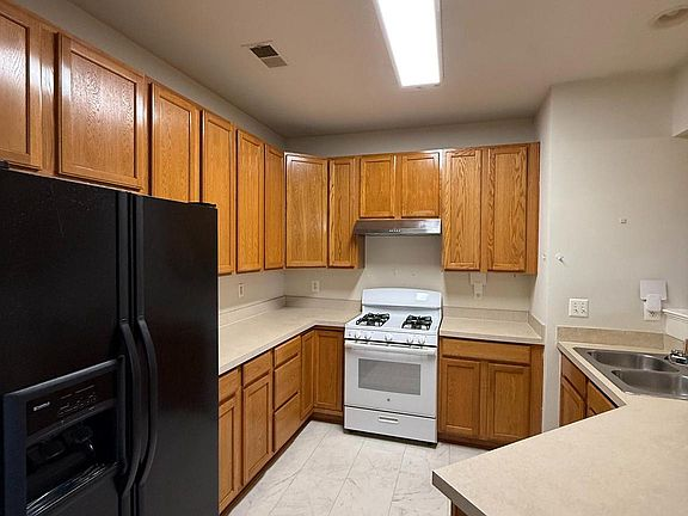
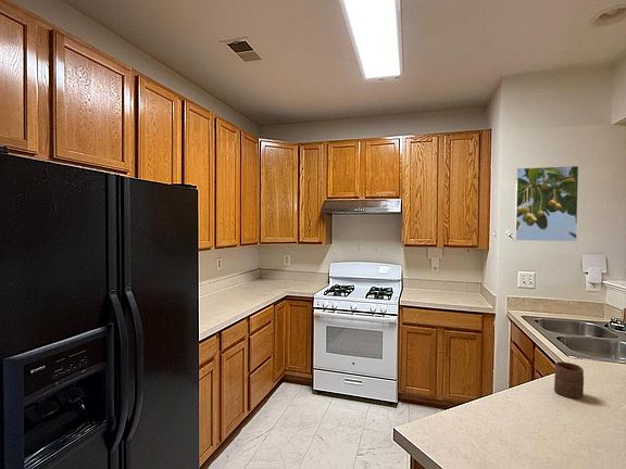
+ cup [553,360,585,400]
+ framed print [514,165,580,243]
